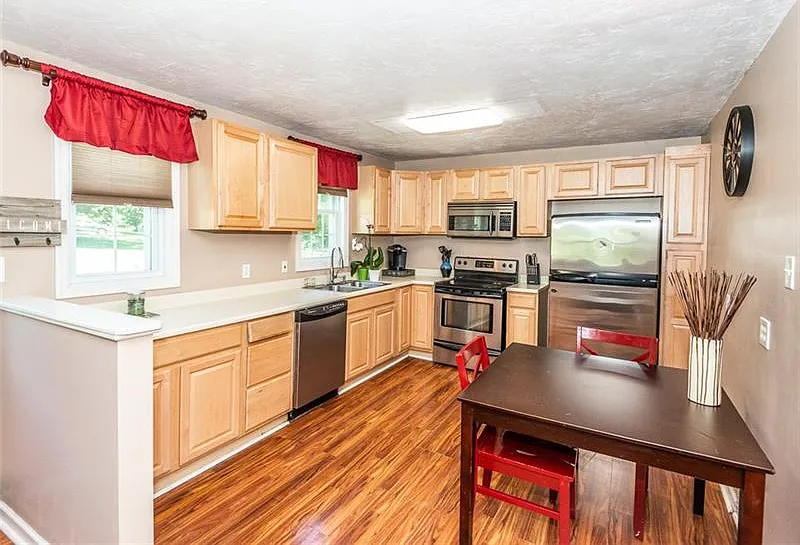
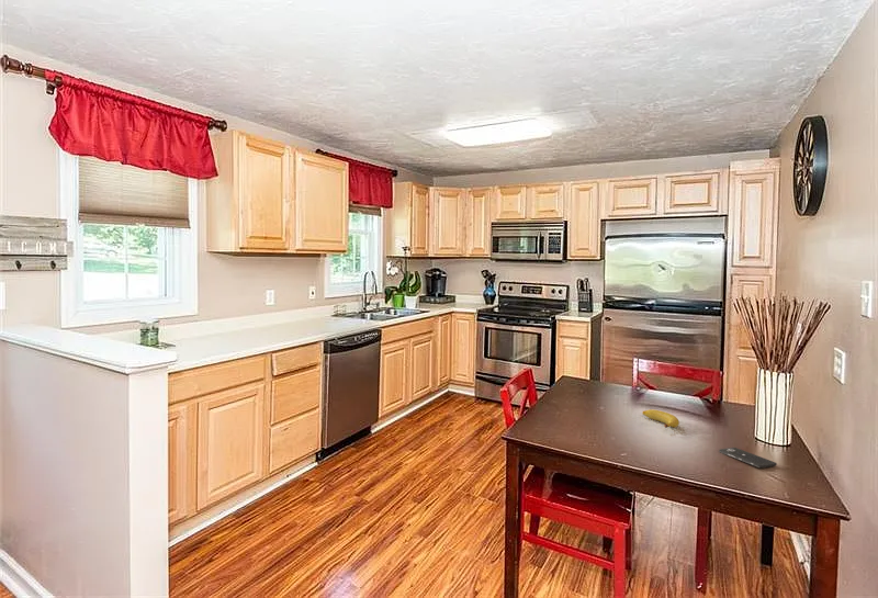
+ banana [641,408,680,429]
+ smartphone [718,447,778,469]
